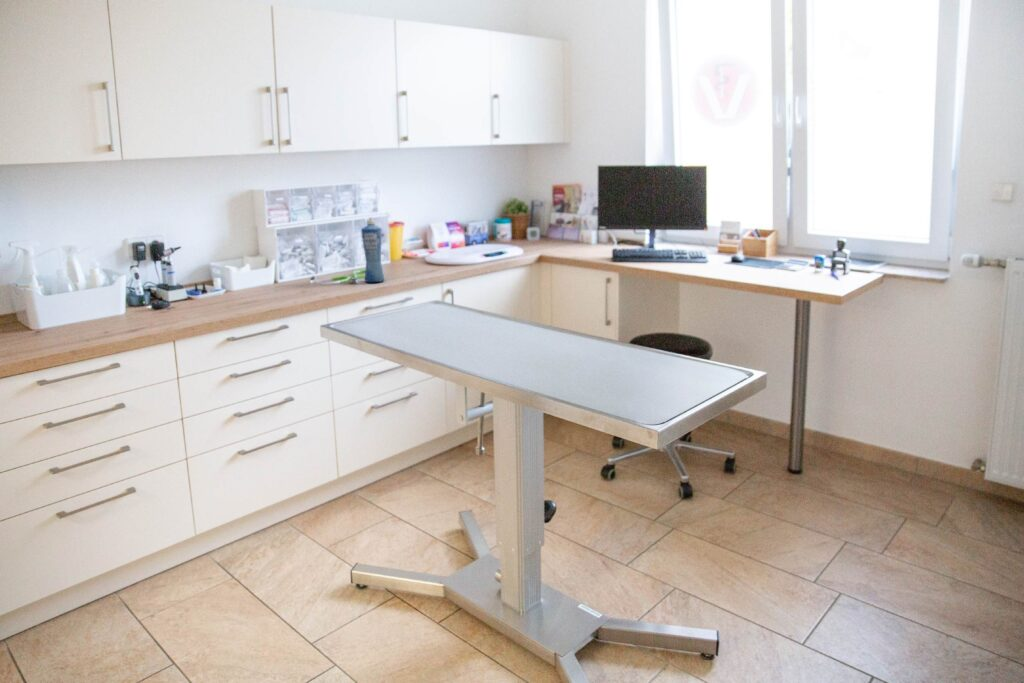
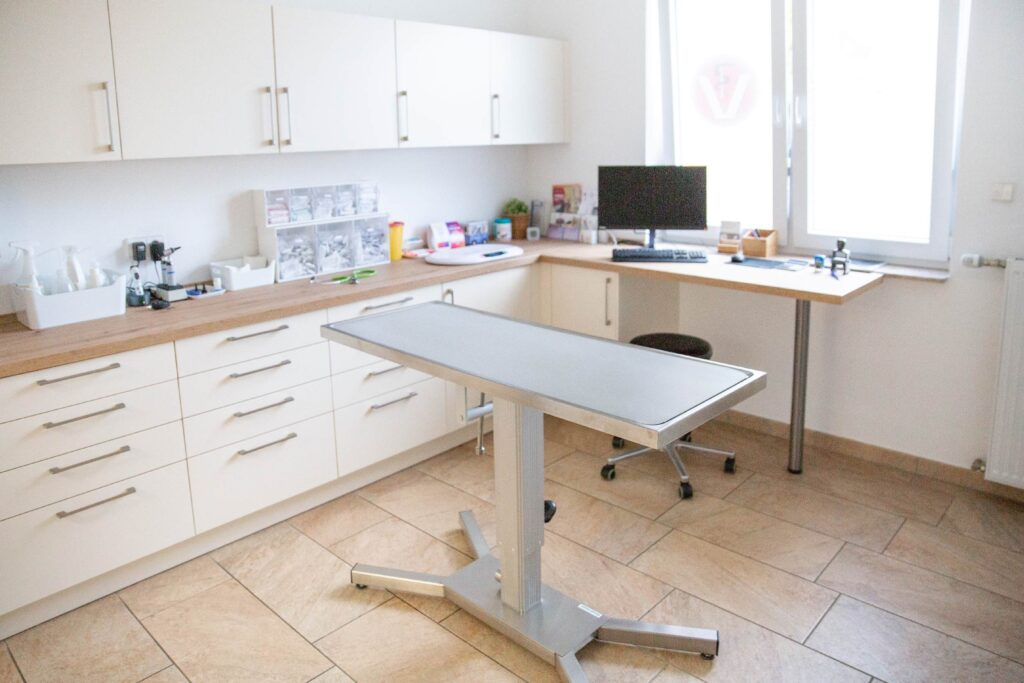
- squeeze bottle [360,216,385,283]
